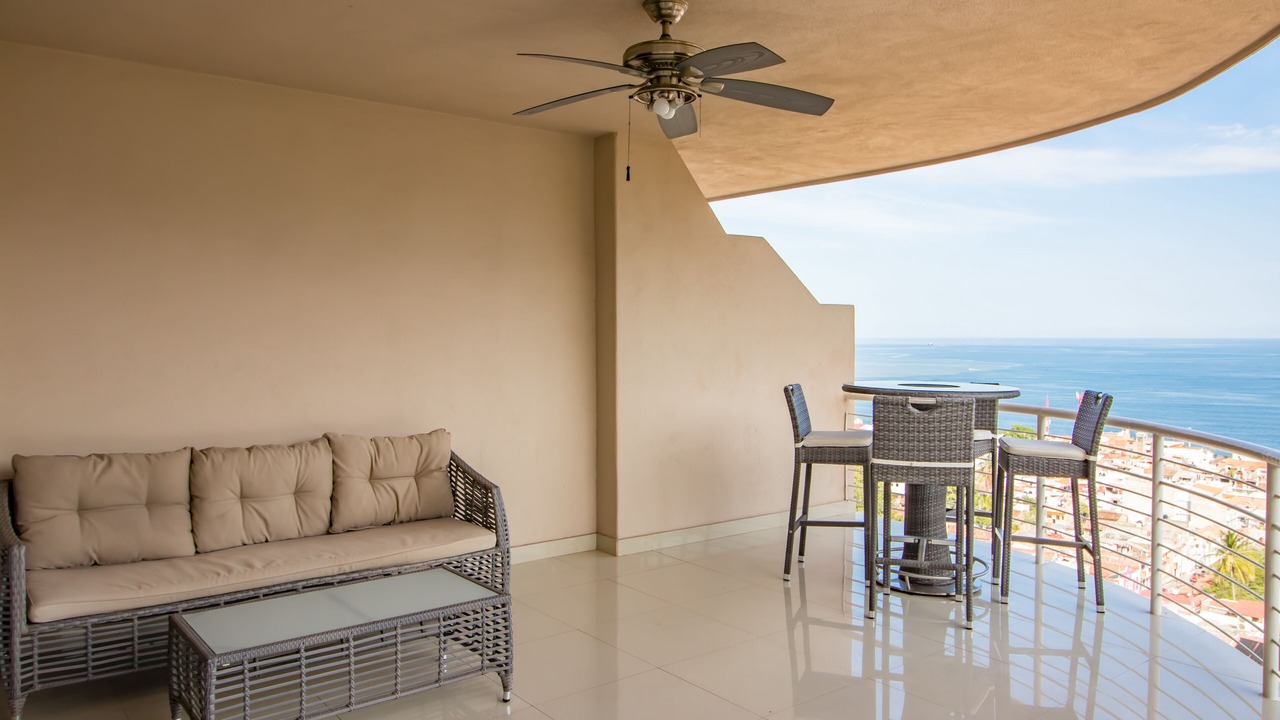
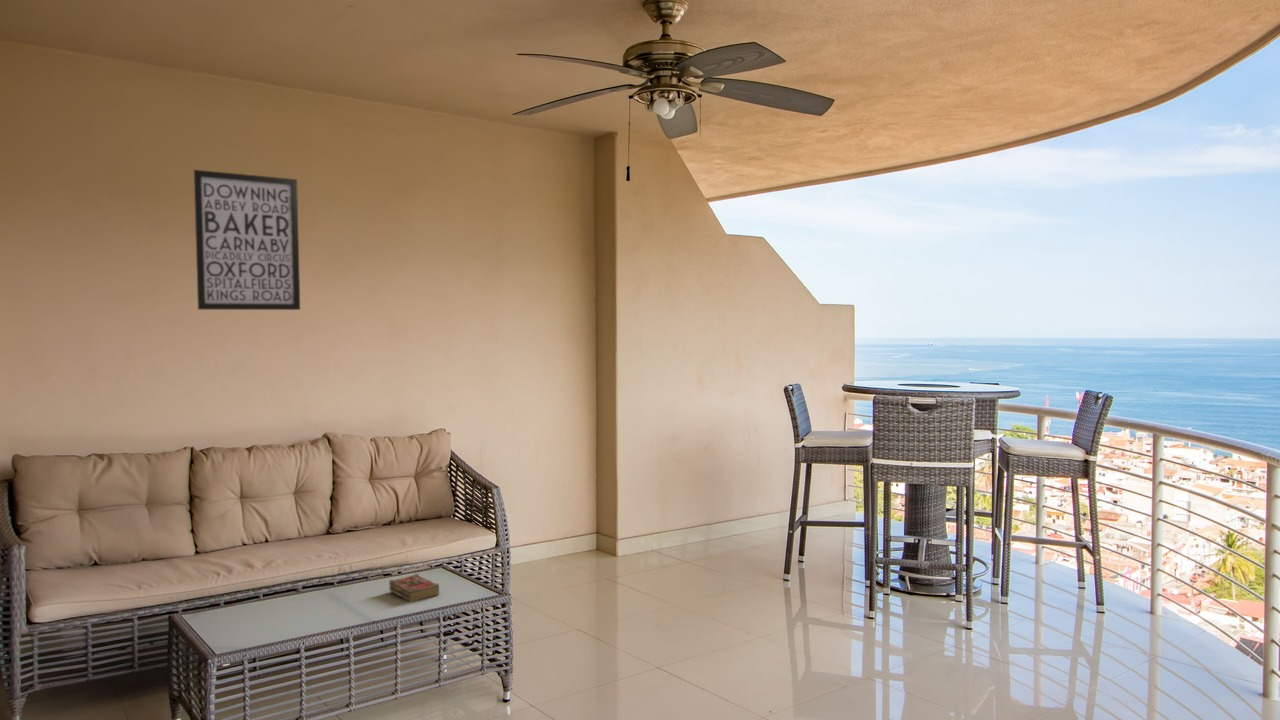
+ wall art [192,169,301,311]
+ book [388,573,440,603]
